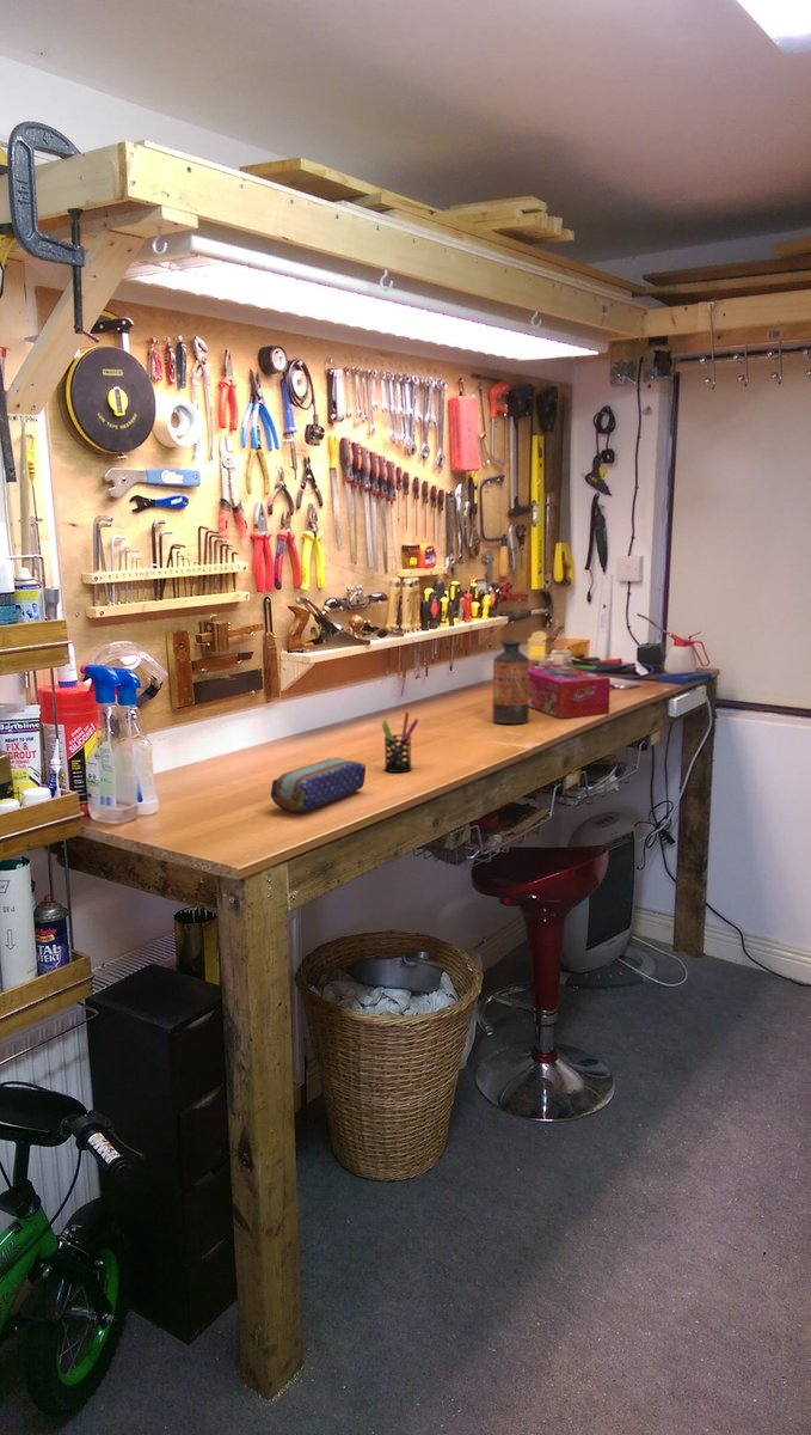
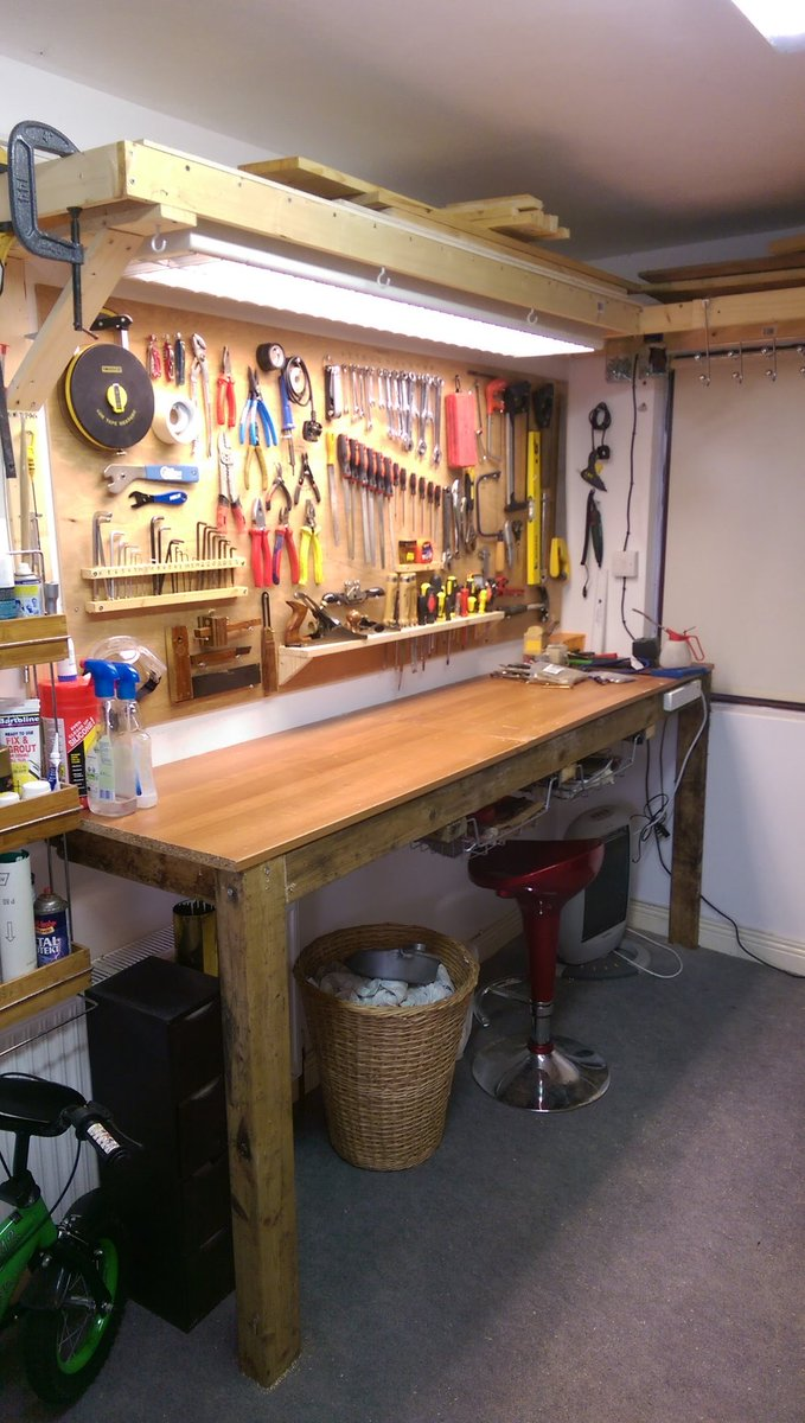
- pen holder [380,712,419,774]
- pencil case [270,757,367,813]
- bottle [491,639,530,725]
- tissue box [529,664,612,720]
